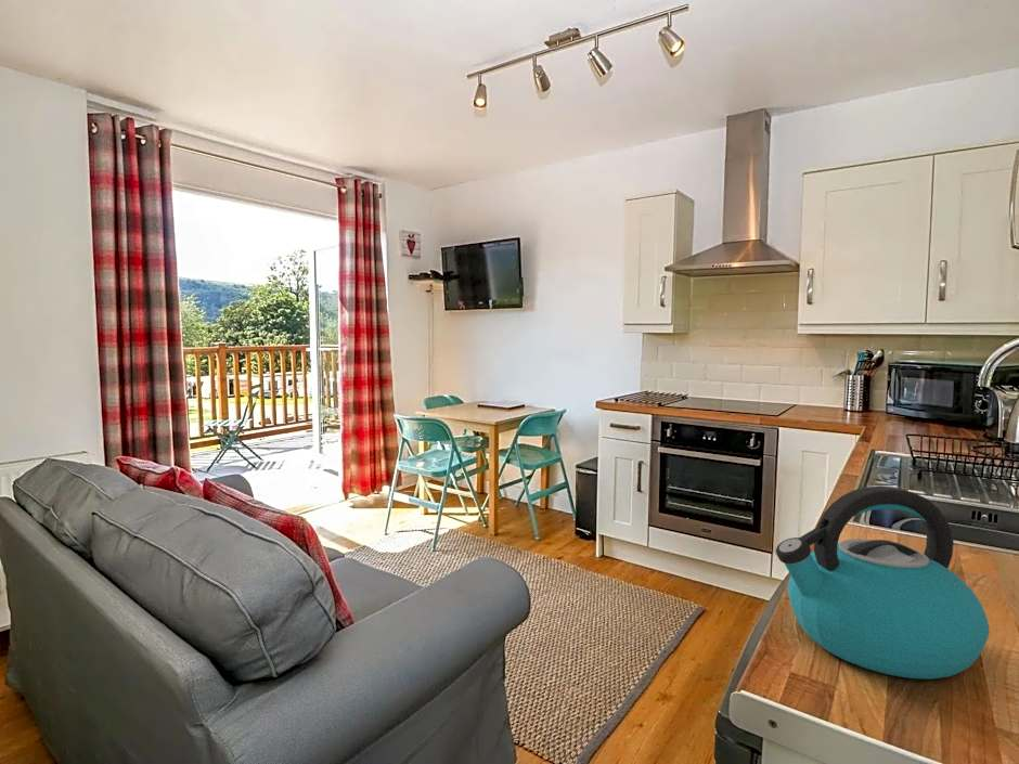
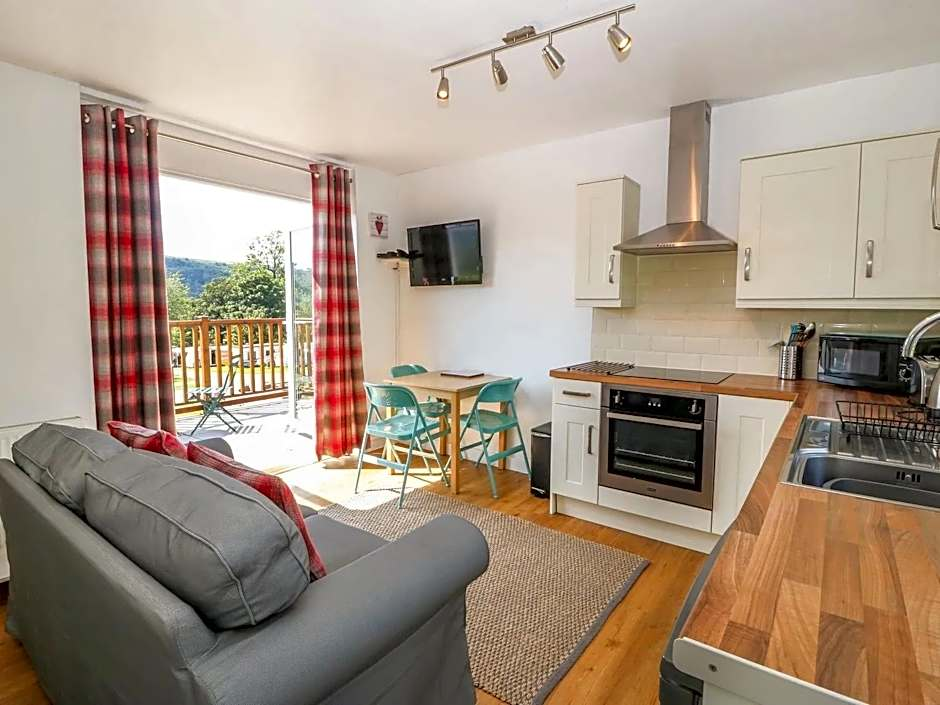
- kettle [775,484,990,681]
